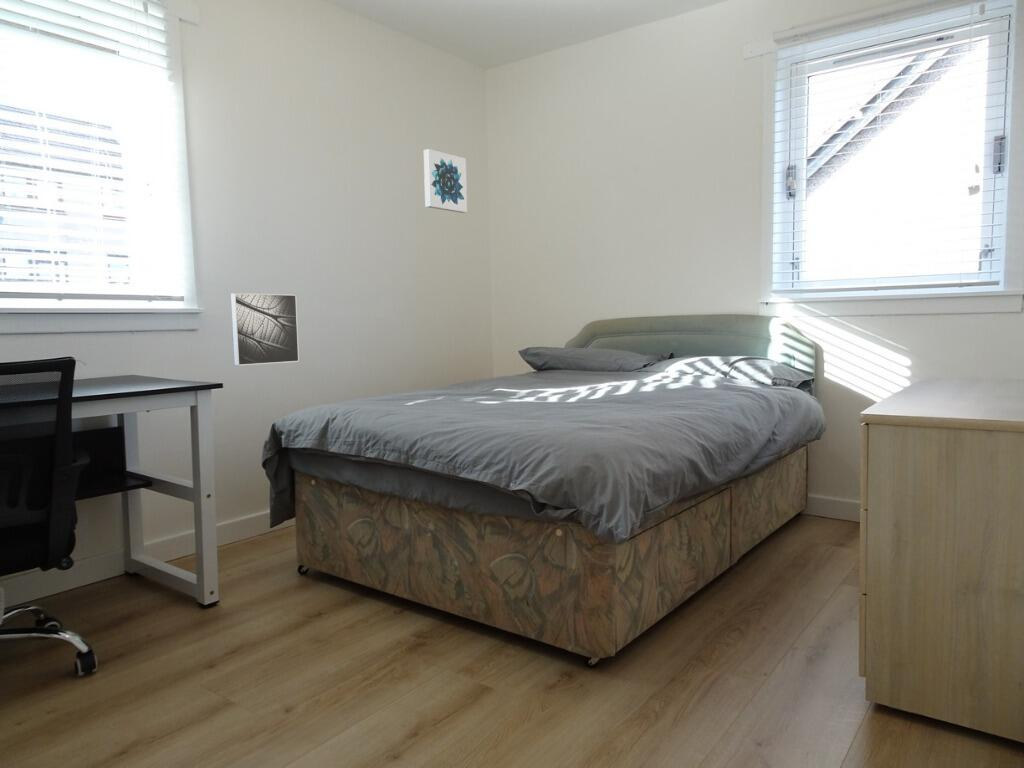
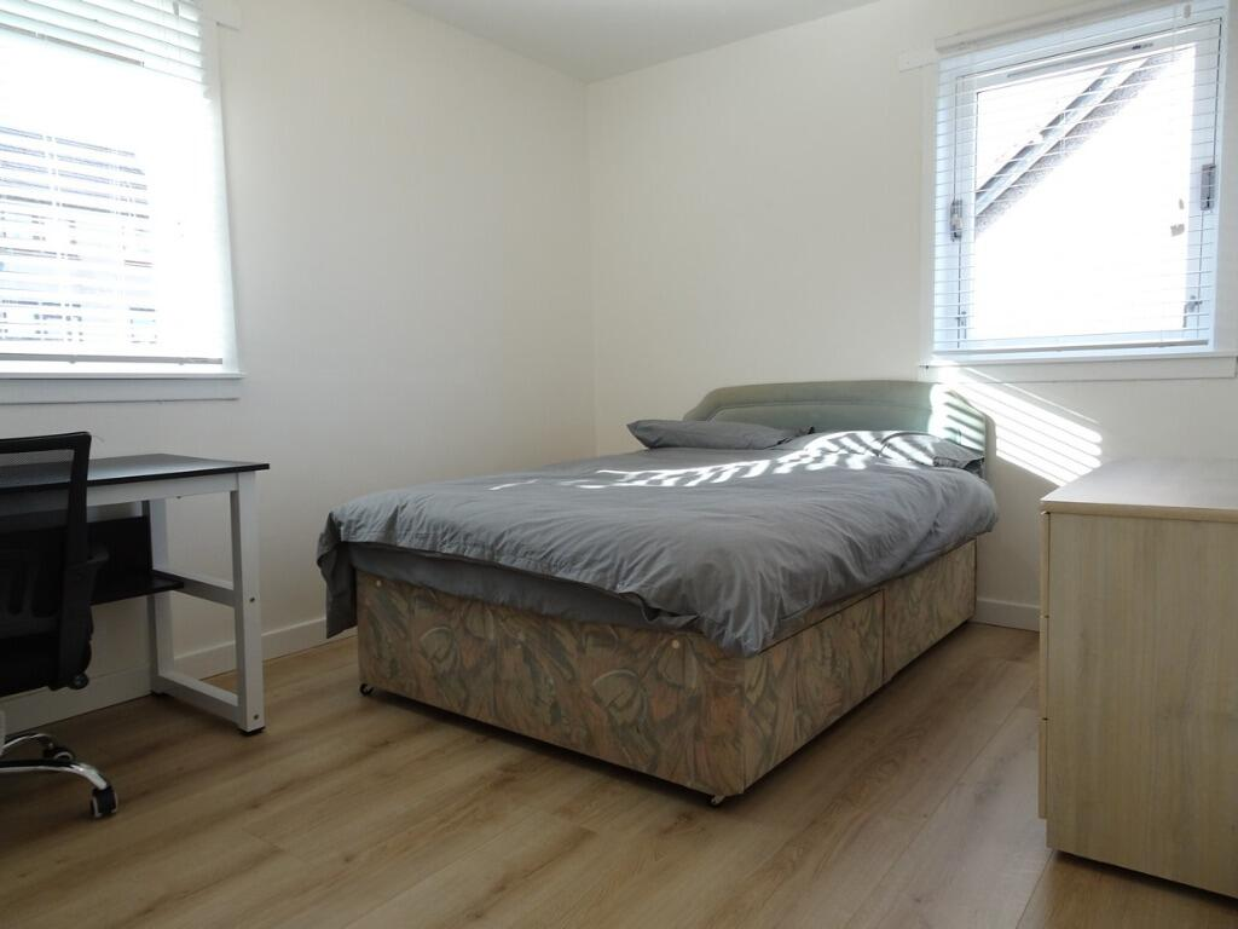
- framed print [230,292,300,367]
- wall art [423,148,468,214]
